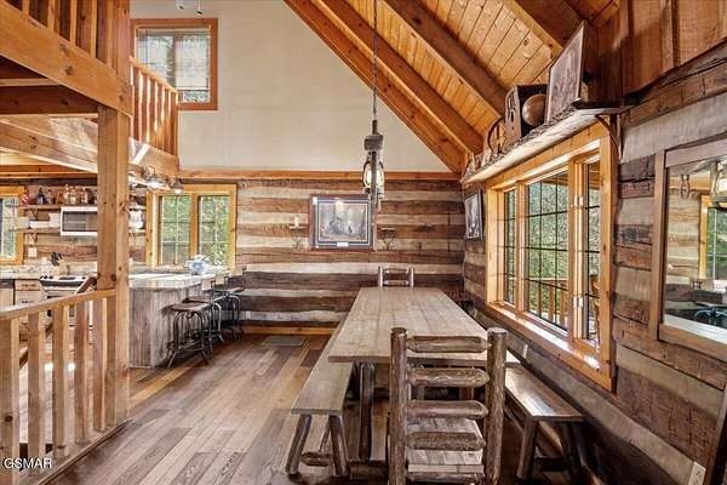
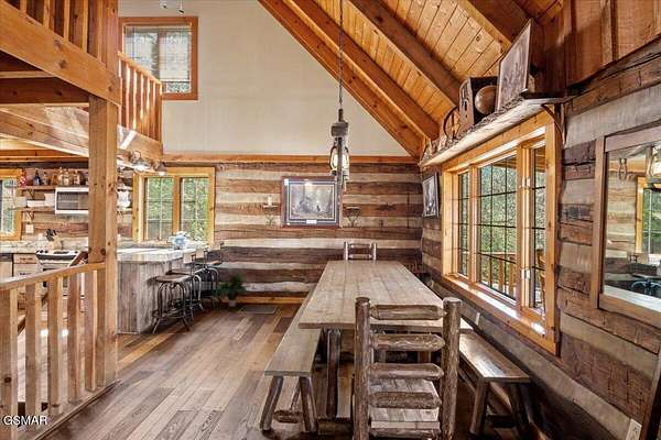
+ potted plant [213,272,256,308]
